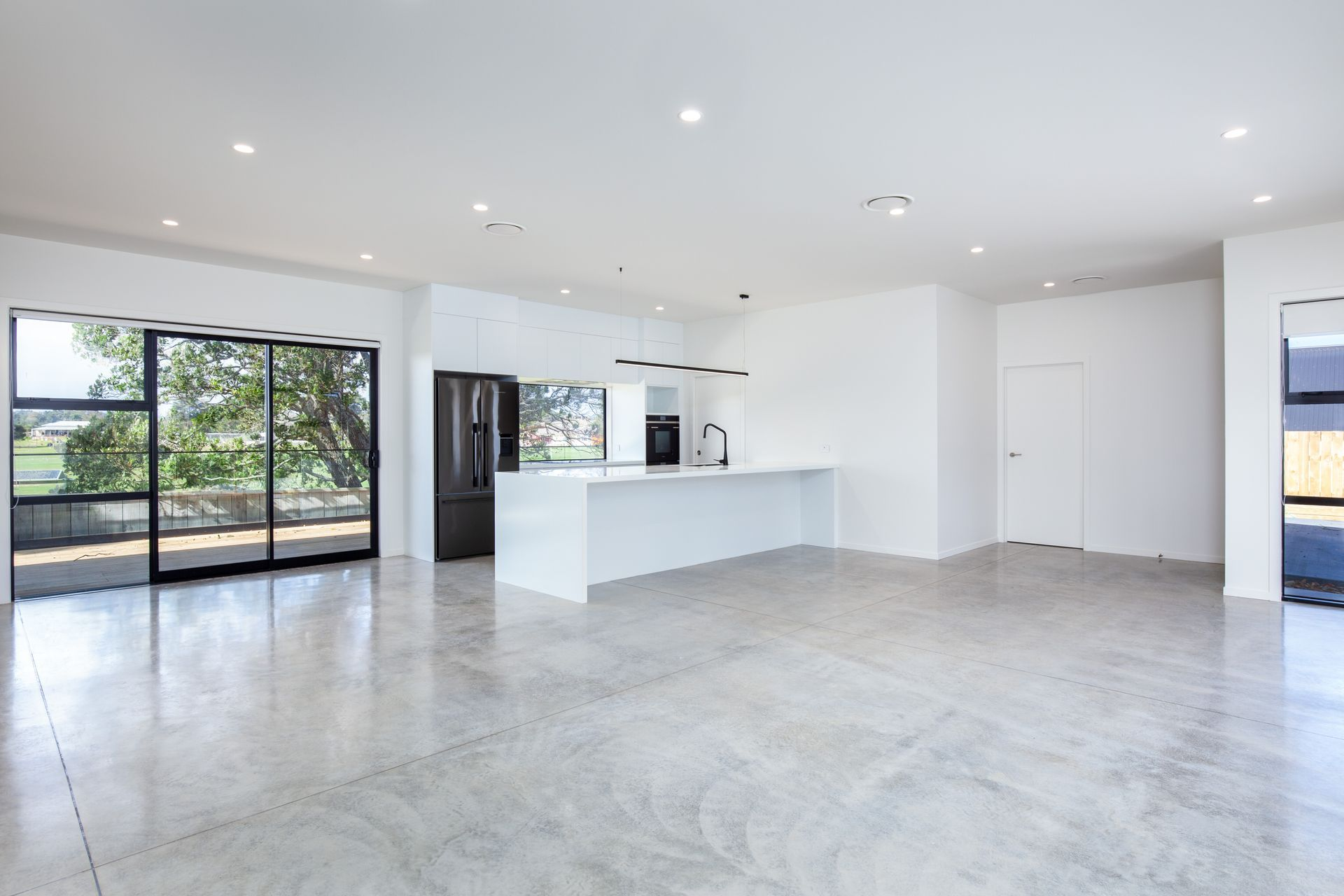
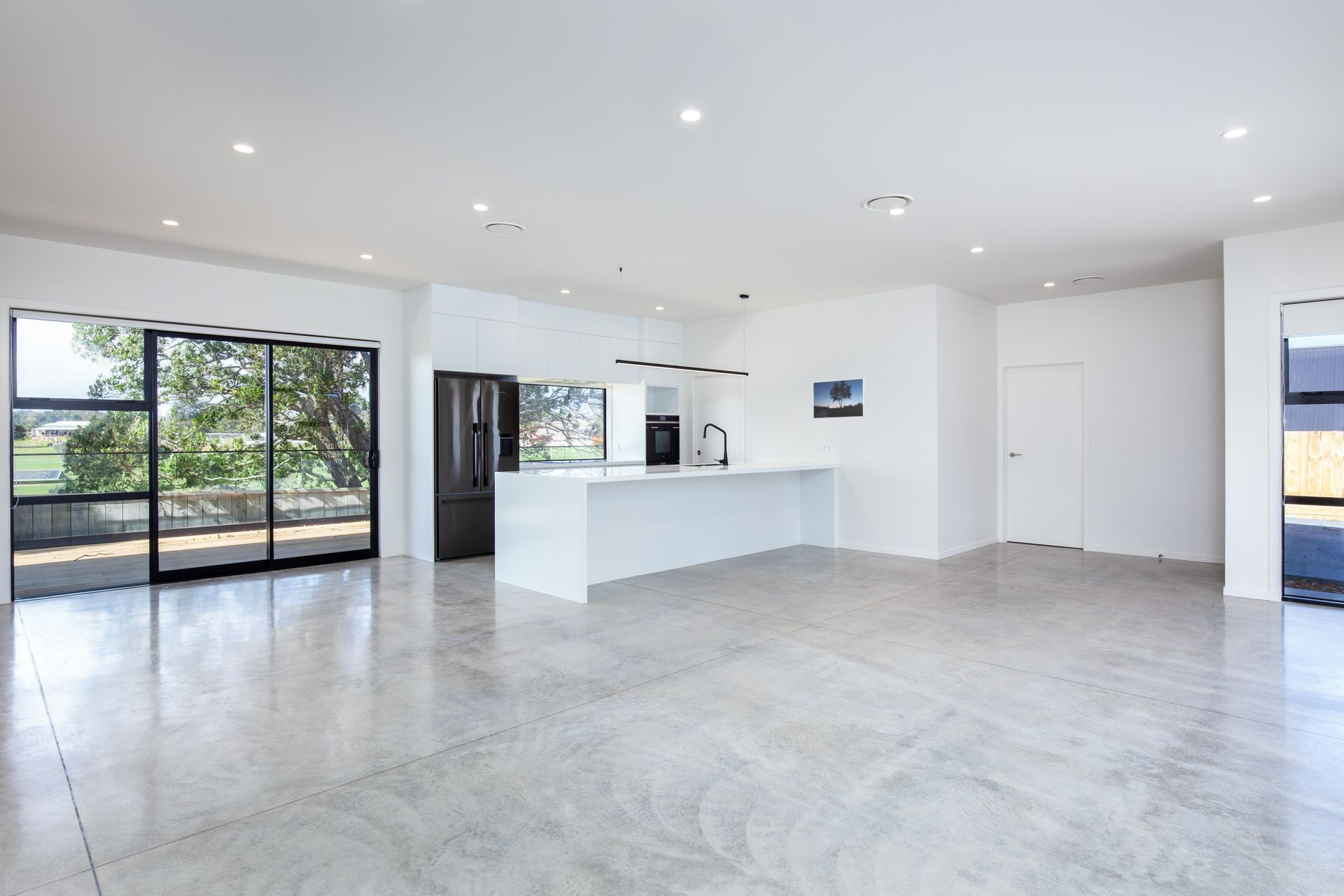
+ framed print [812,377,866,419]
